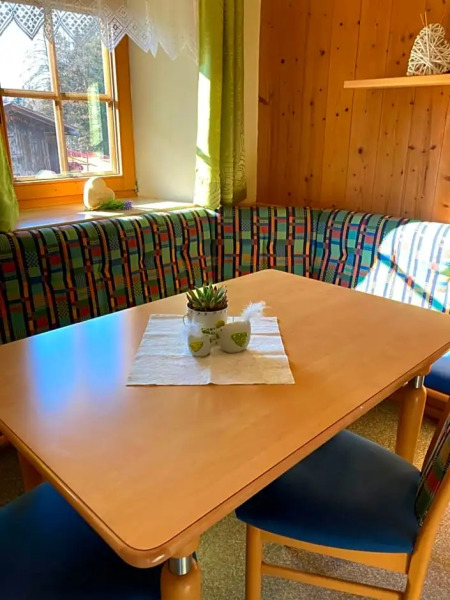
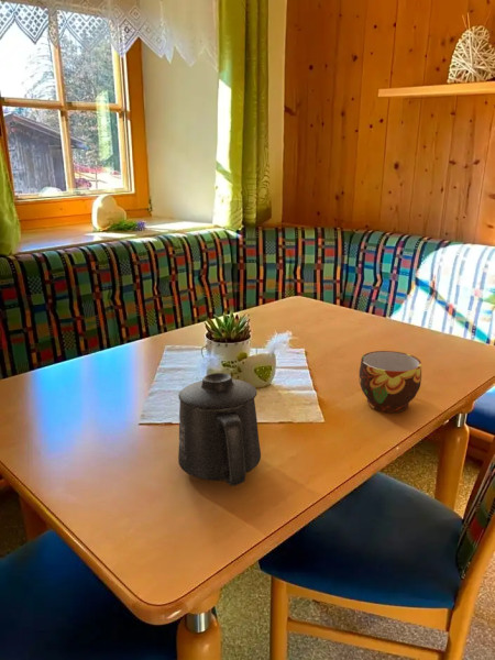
+ cup [359,350,422,414]
+ mug [177,372,262,486]
